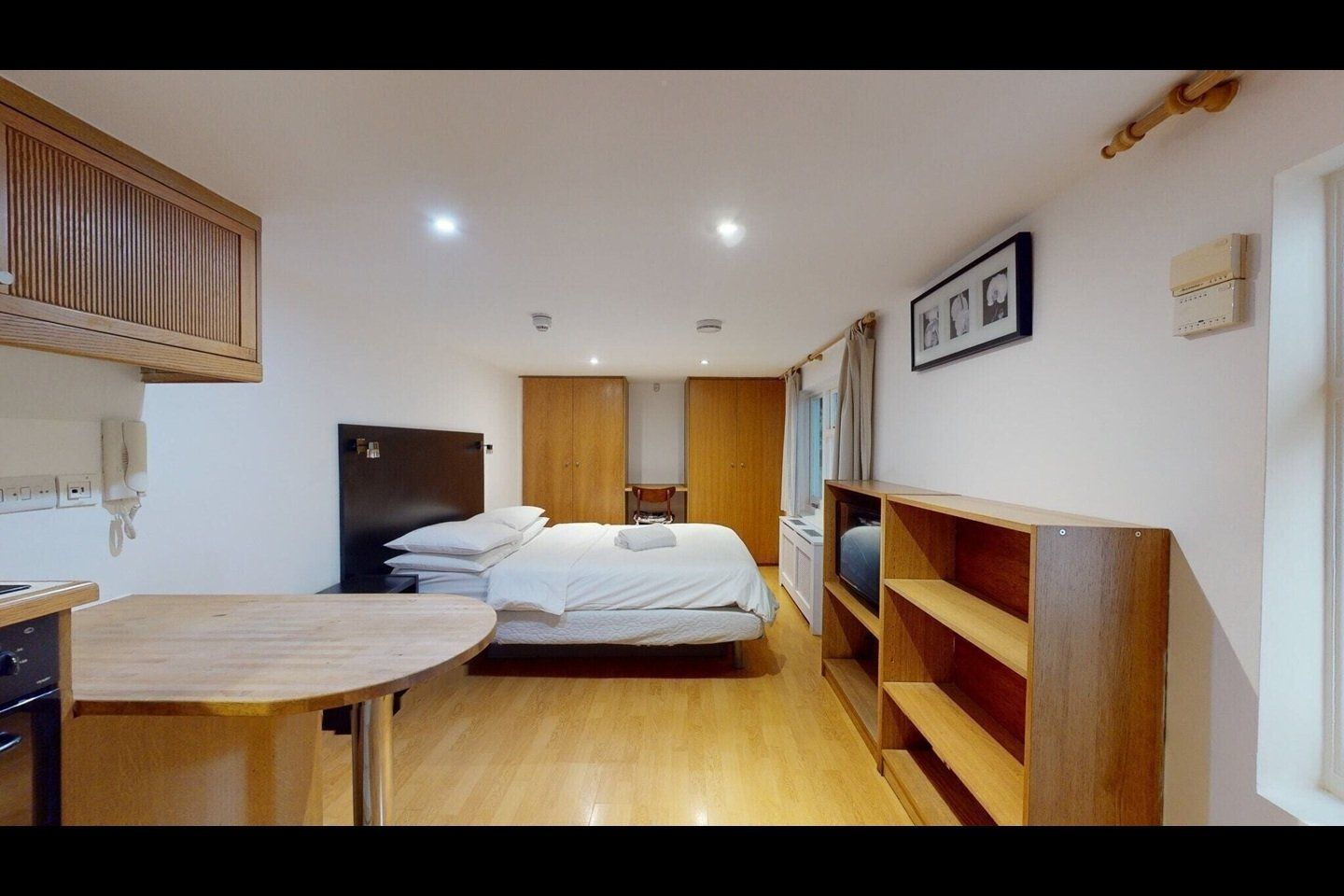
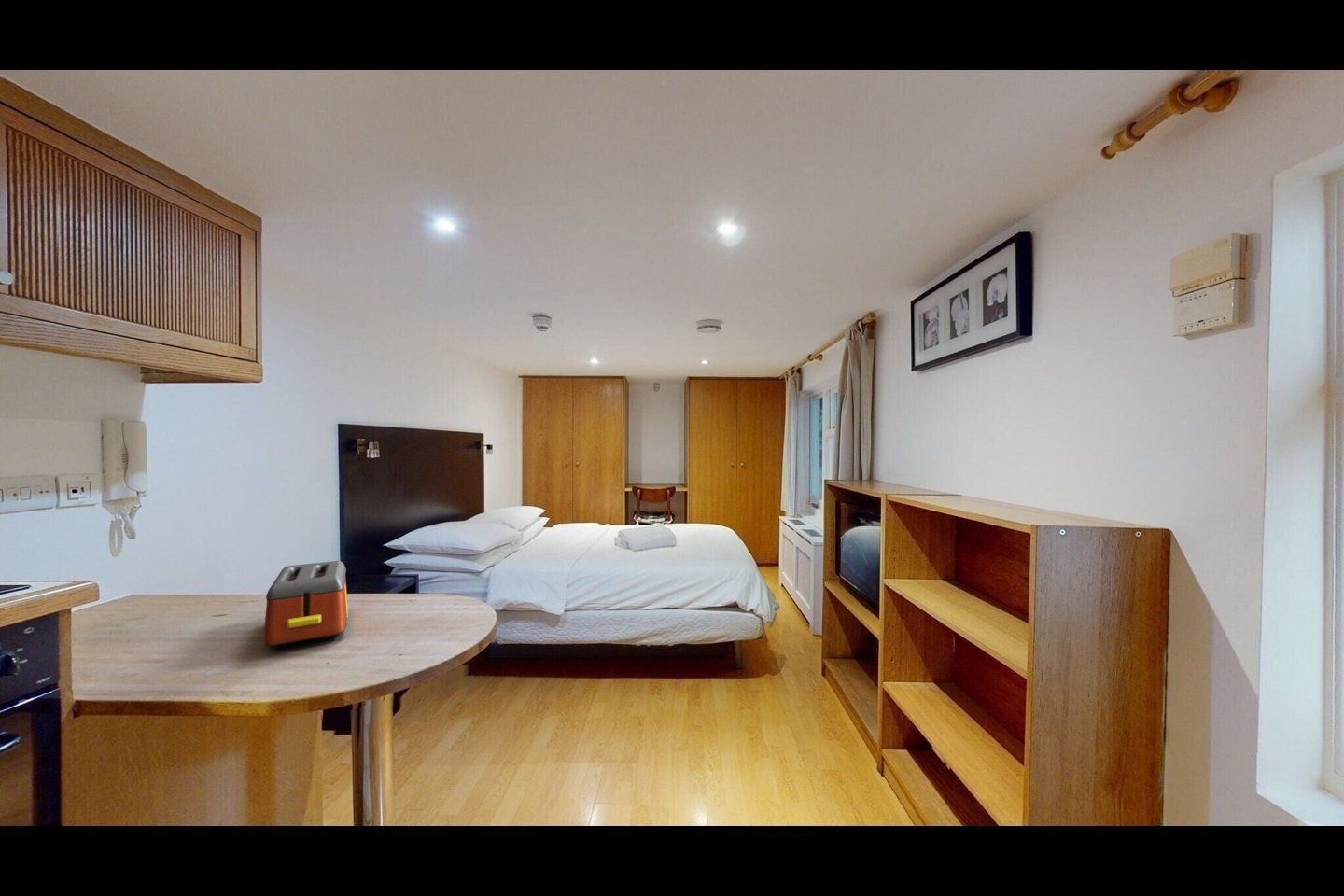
+ toaster [262,560,349,650]
